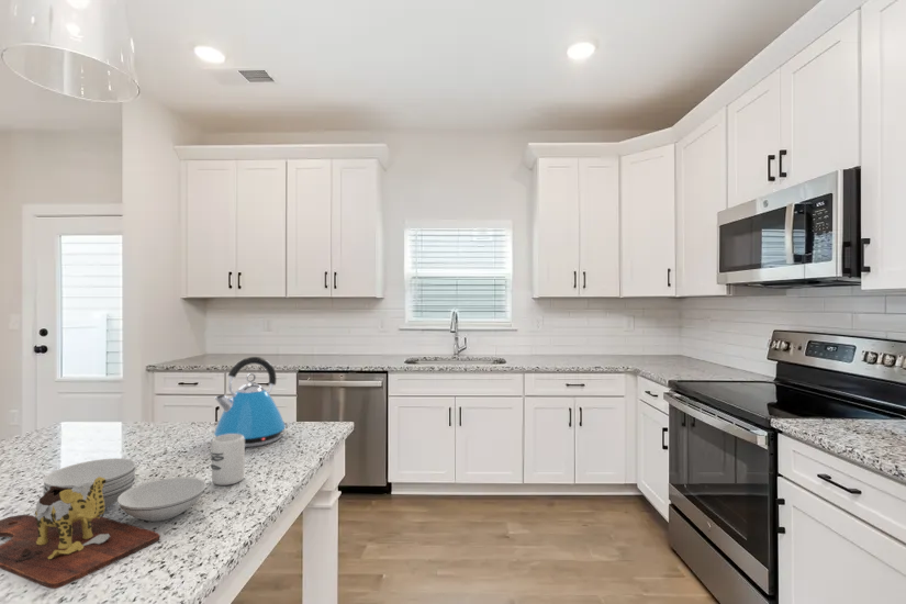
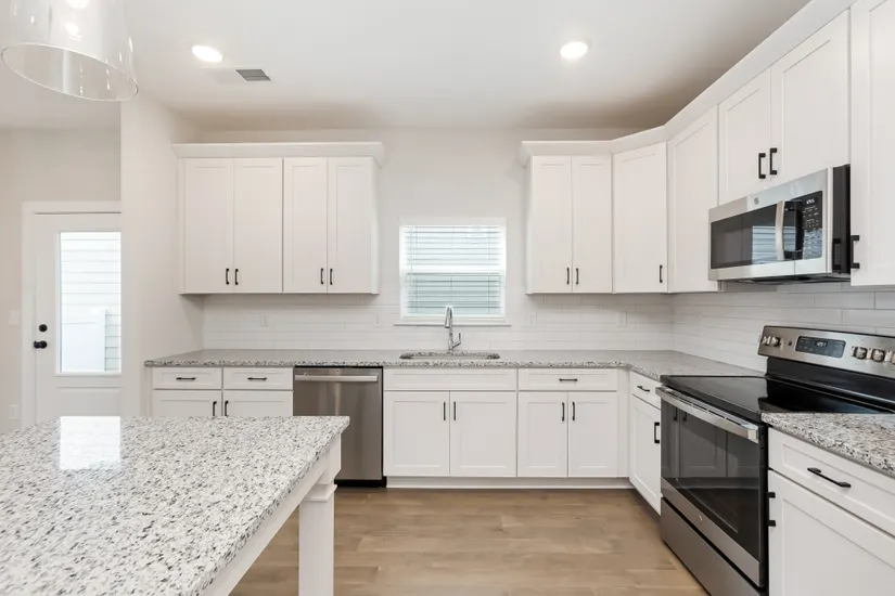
- kettle [213,356,289,449]
- cutting board [0,457,208,590]
- cup [210,434,246,486]
